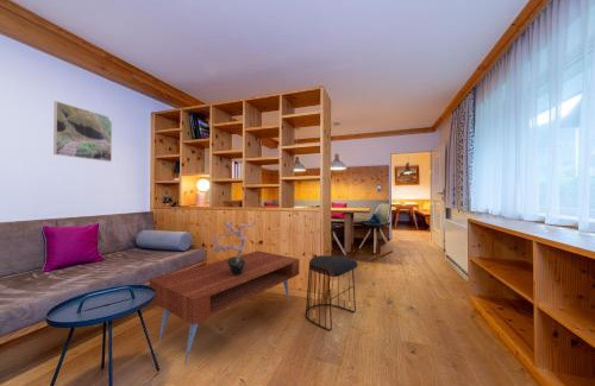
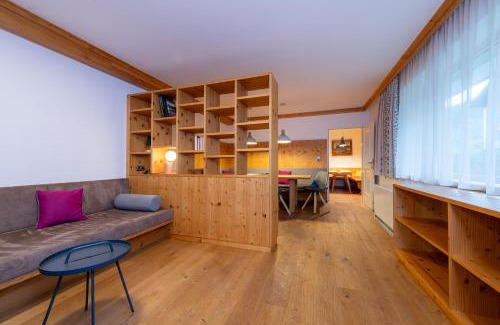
- potted plant [208,217,256,276]
- coffee table [149,249,301,366]
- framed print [52,100,113,163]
- stool [305,254,359,331]
